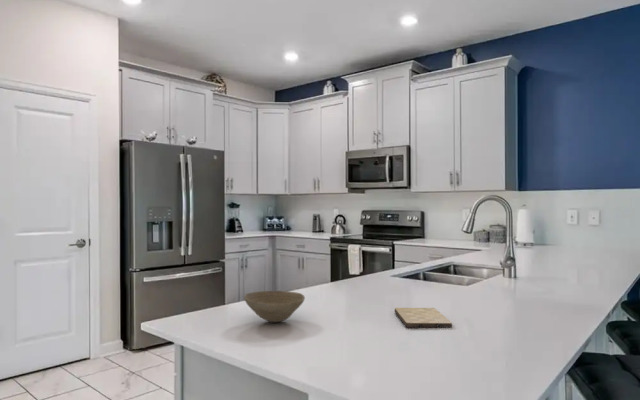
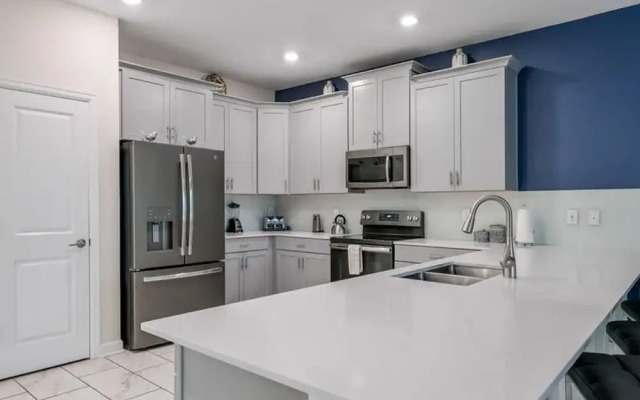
- cutting board [394,307,453,329]
- bowl [243,290,306,323]
